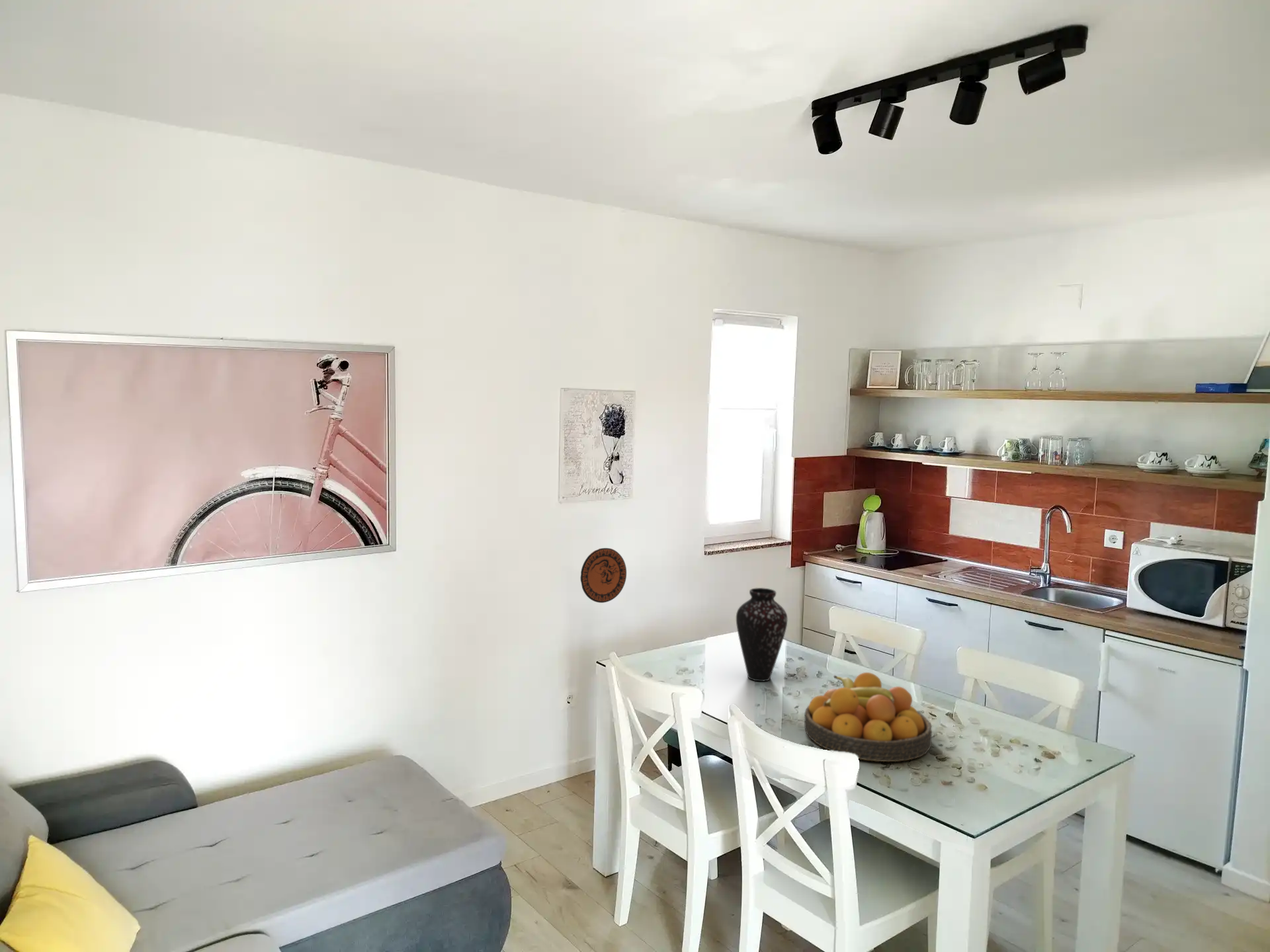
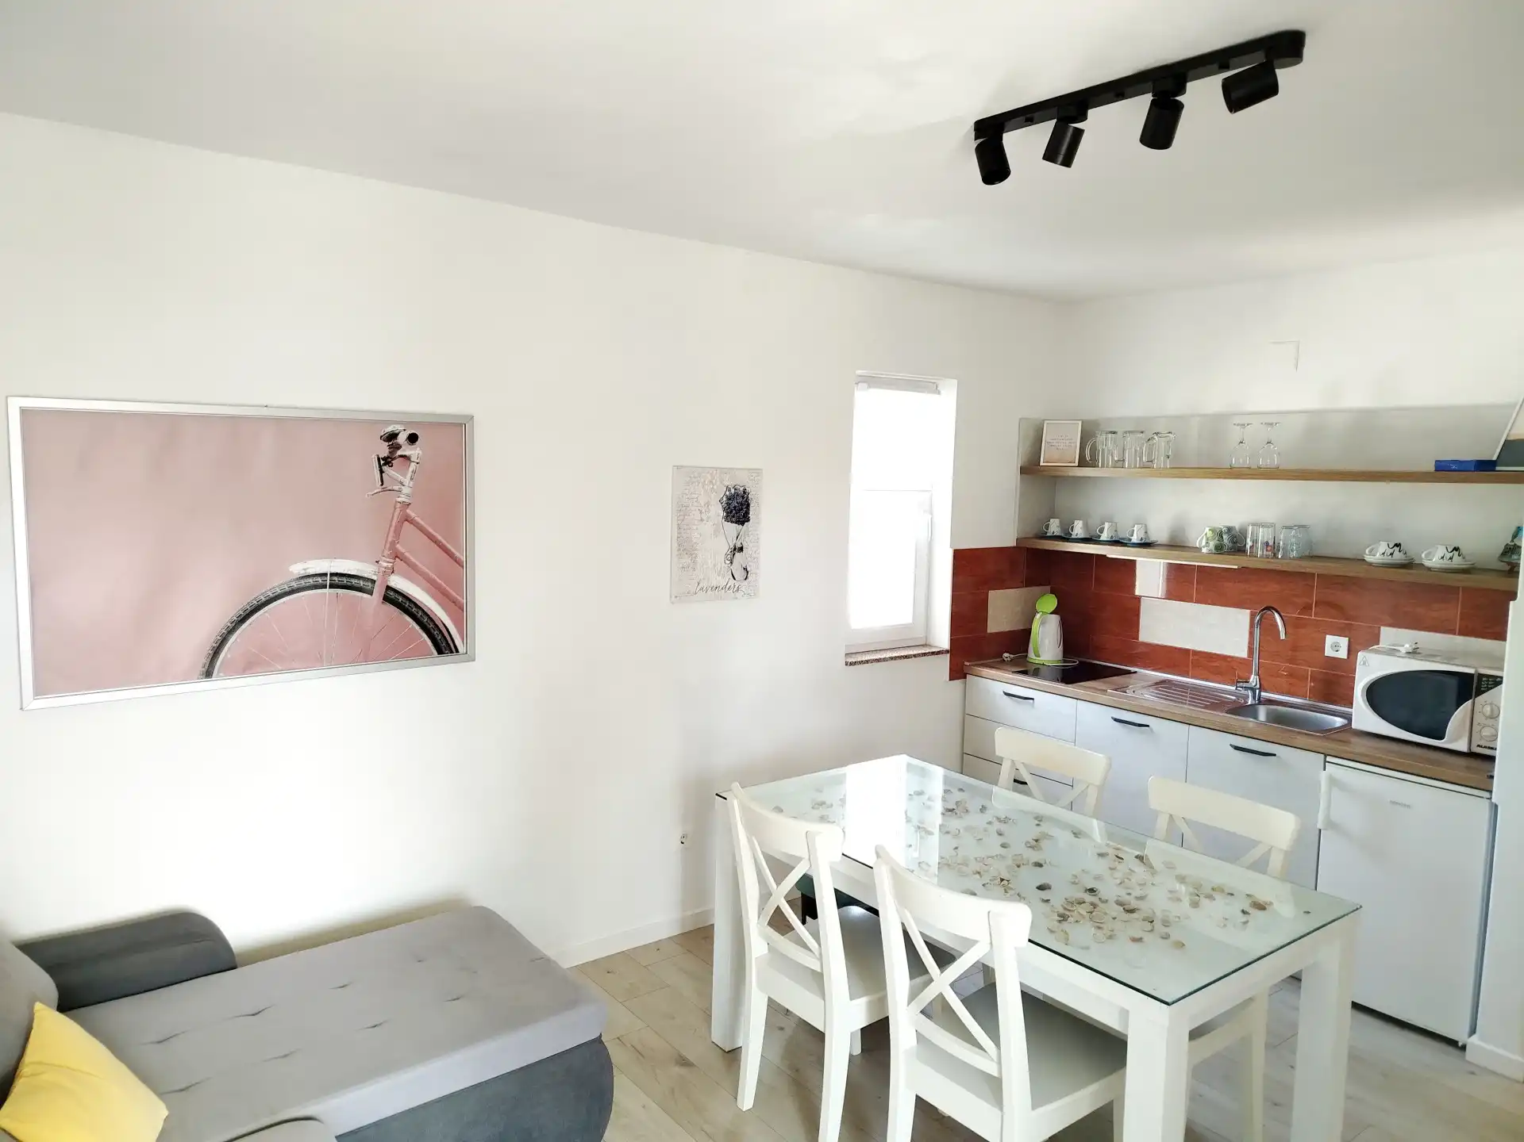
- decorative plate [580,547,627,604]
- fruit bowl [804,672,933,762]
- vase [736,587,788,682]
